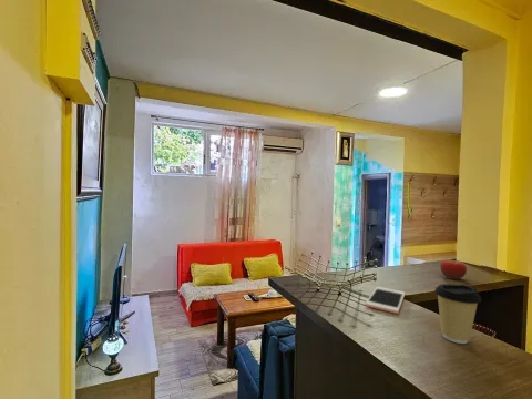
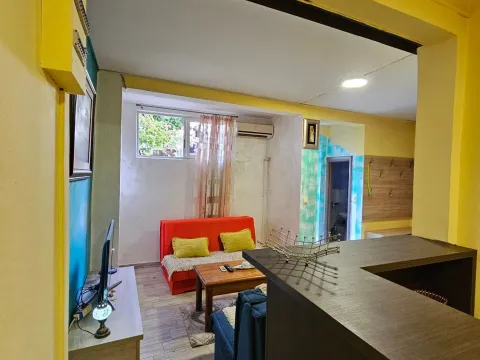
- coffee cup [433,283,482,345]
- fruit [439,258,468,280]
- cell phone [365,286,406,315]
